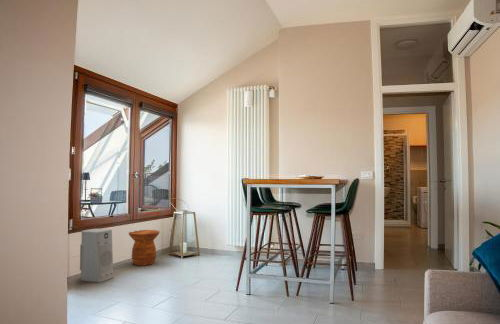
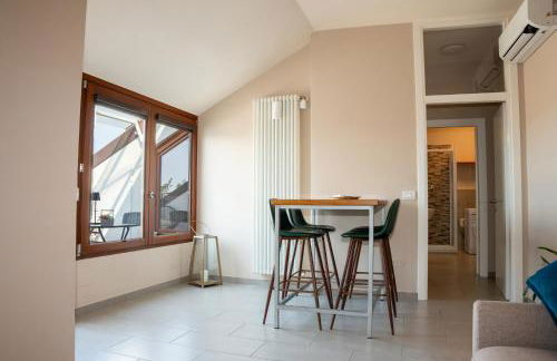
- side table [128,229,161,267]
- air purifier [79,228,115,283]
